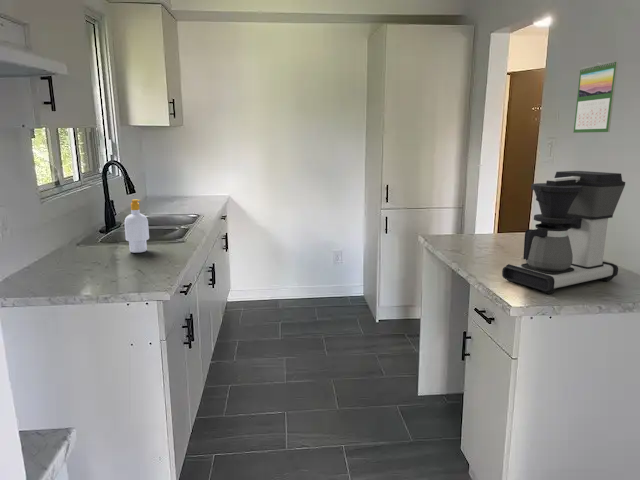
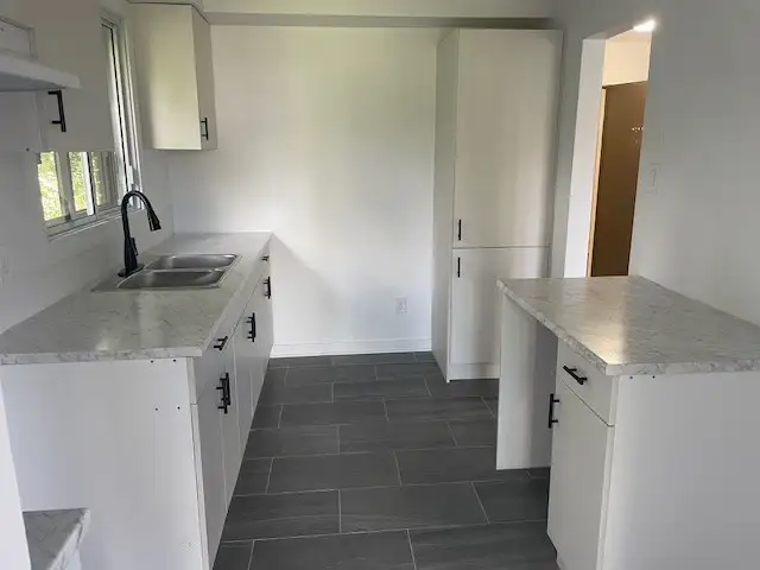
- soap bottle [123,199,150,254]
- coffee maker [501,170,626,295]
- calendar [573,59,619,134]
